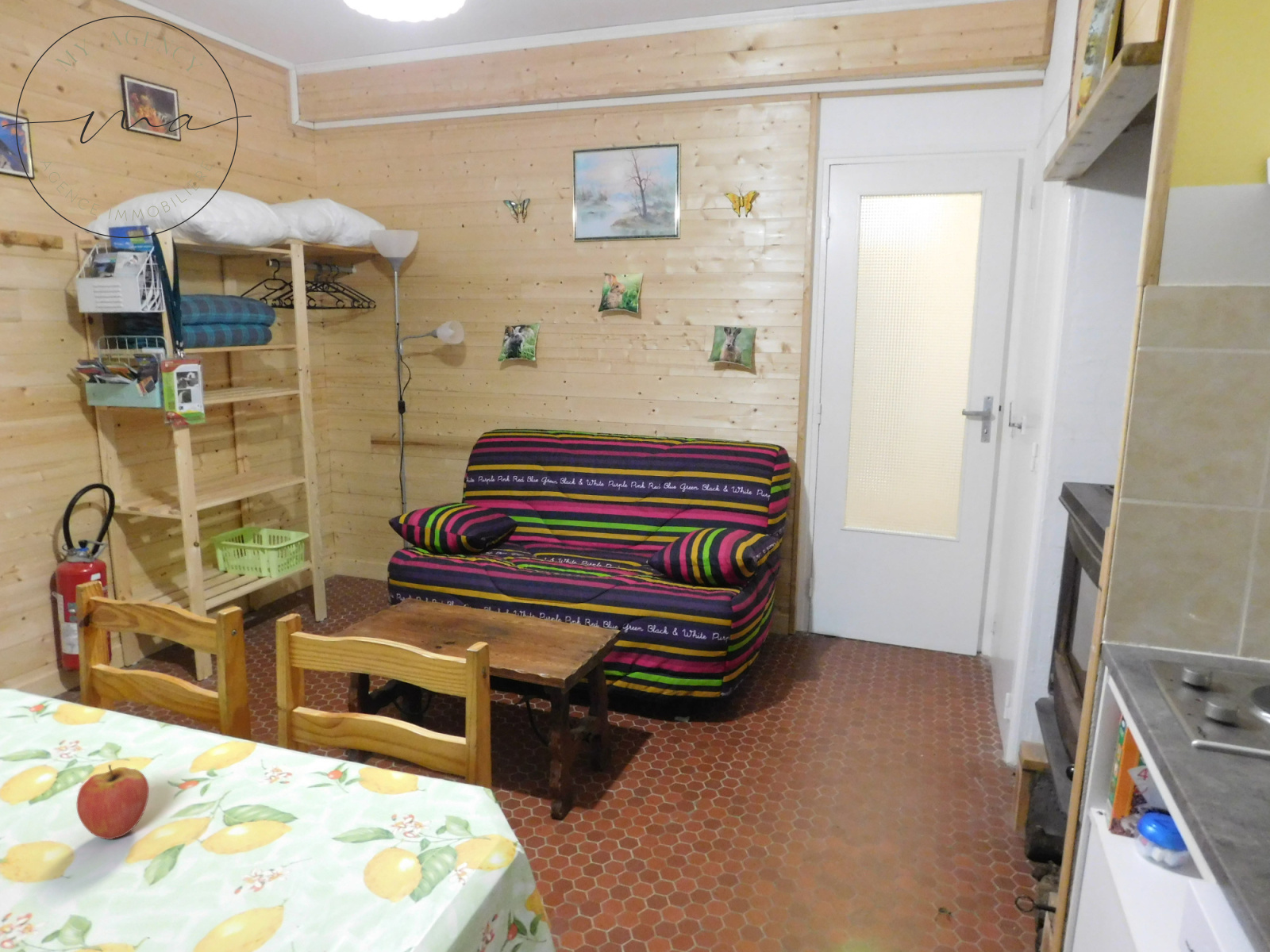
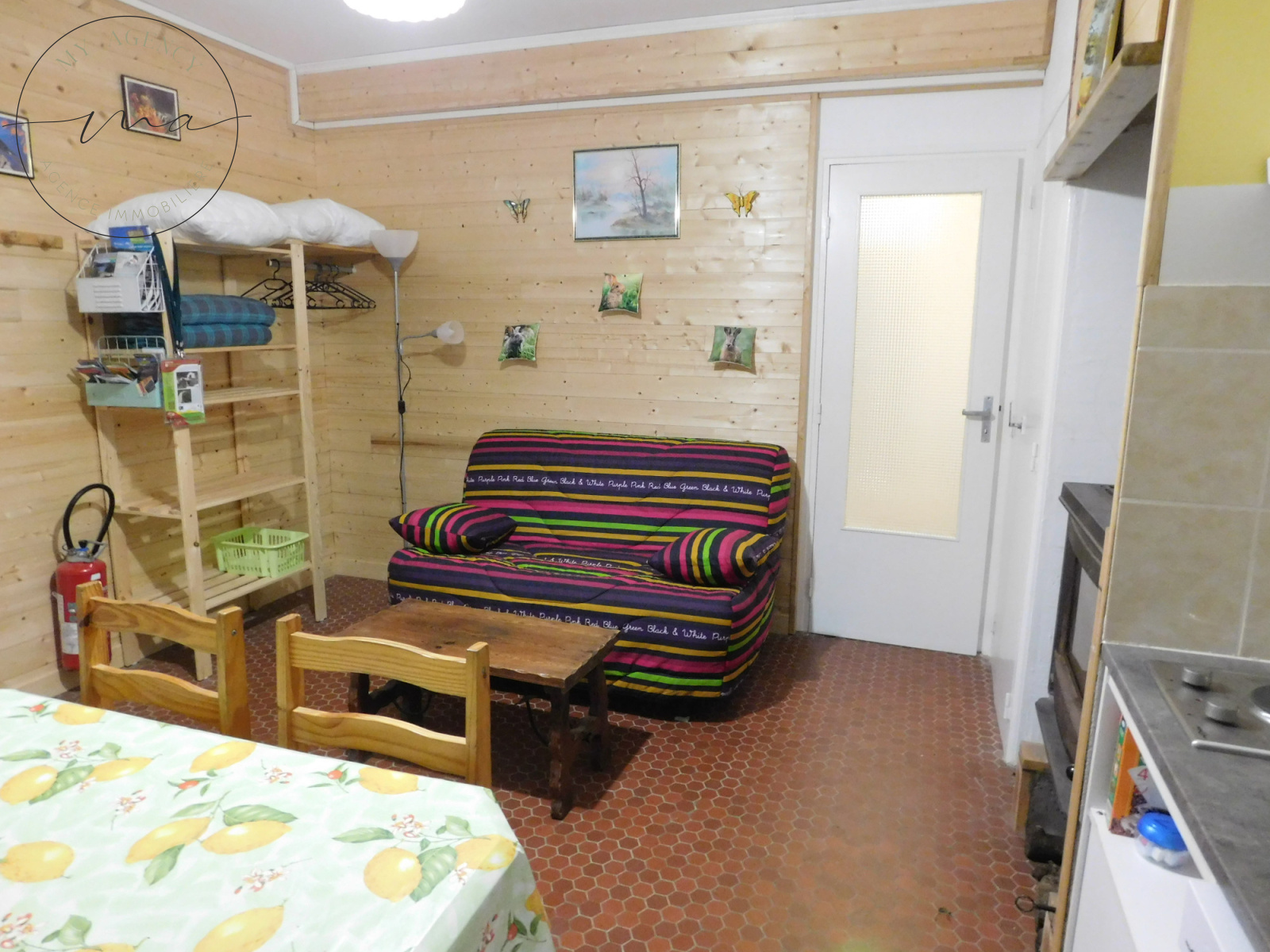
- fruit [76,764,150,840]
